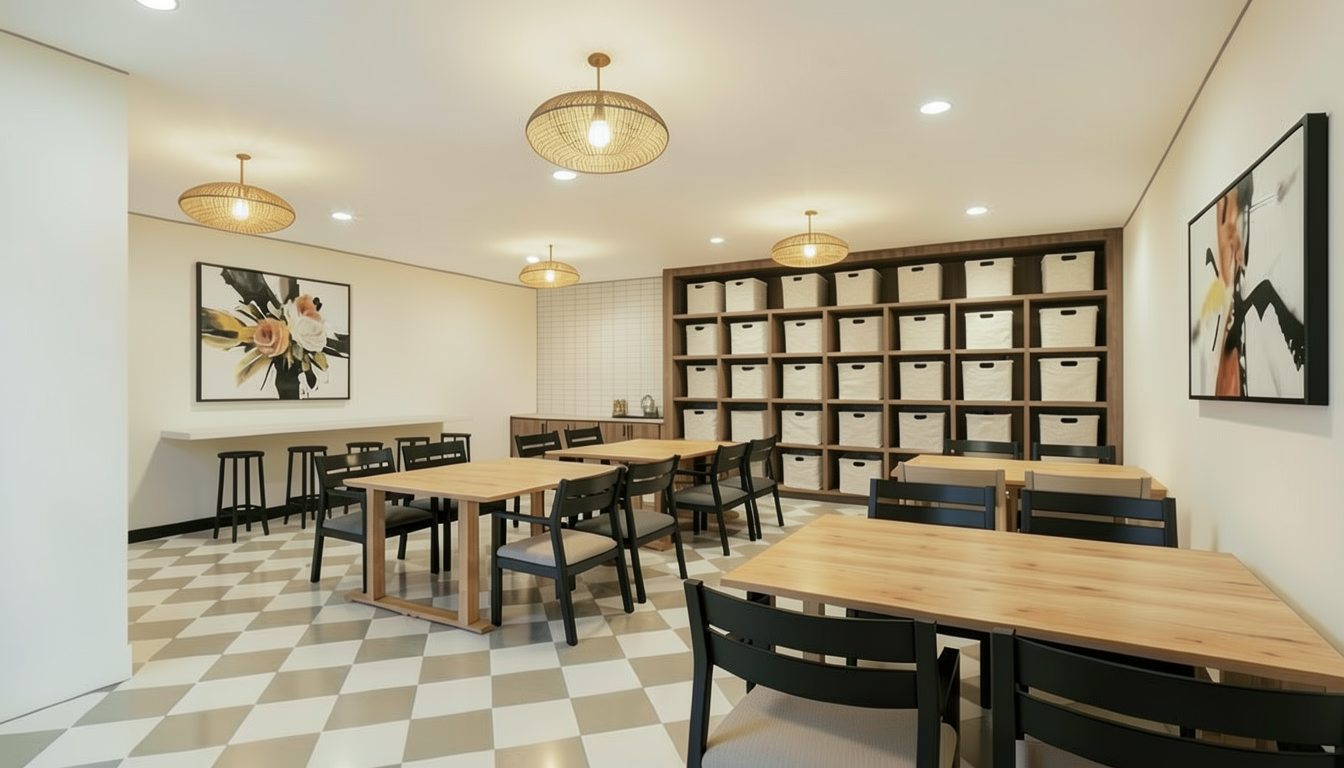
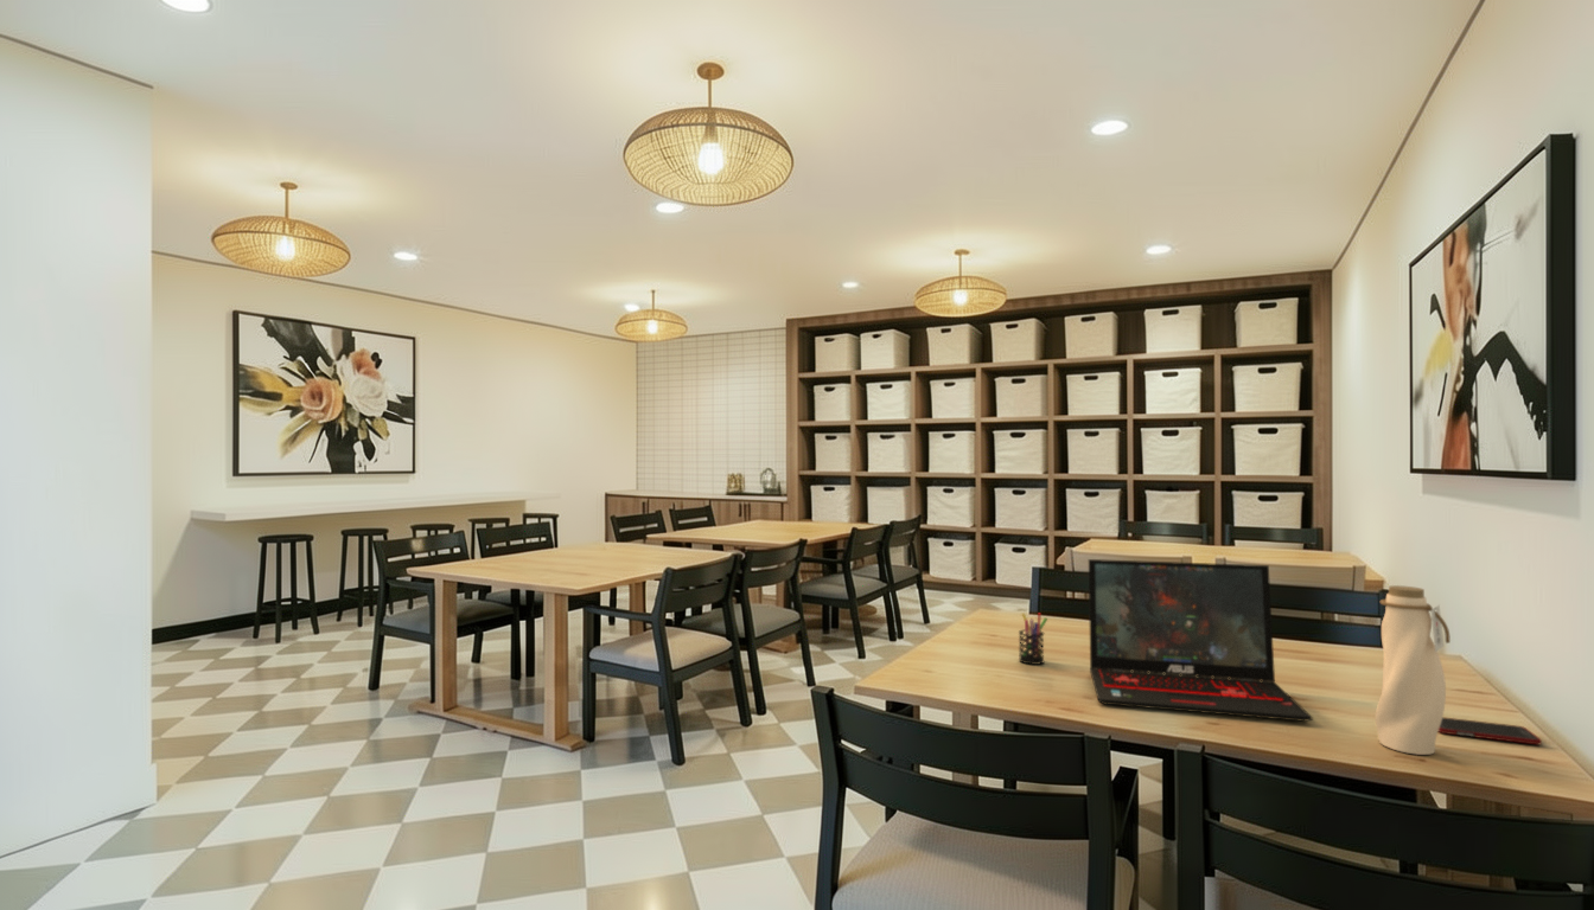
+ cell phone [1437,716,1543,745]
+ laptop [1088,558,1314,723]
+ pen holder [1018,611,1048,666]
+ water bottle [1375,584,1452,756]
